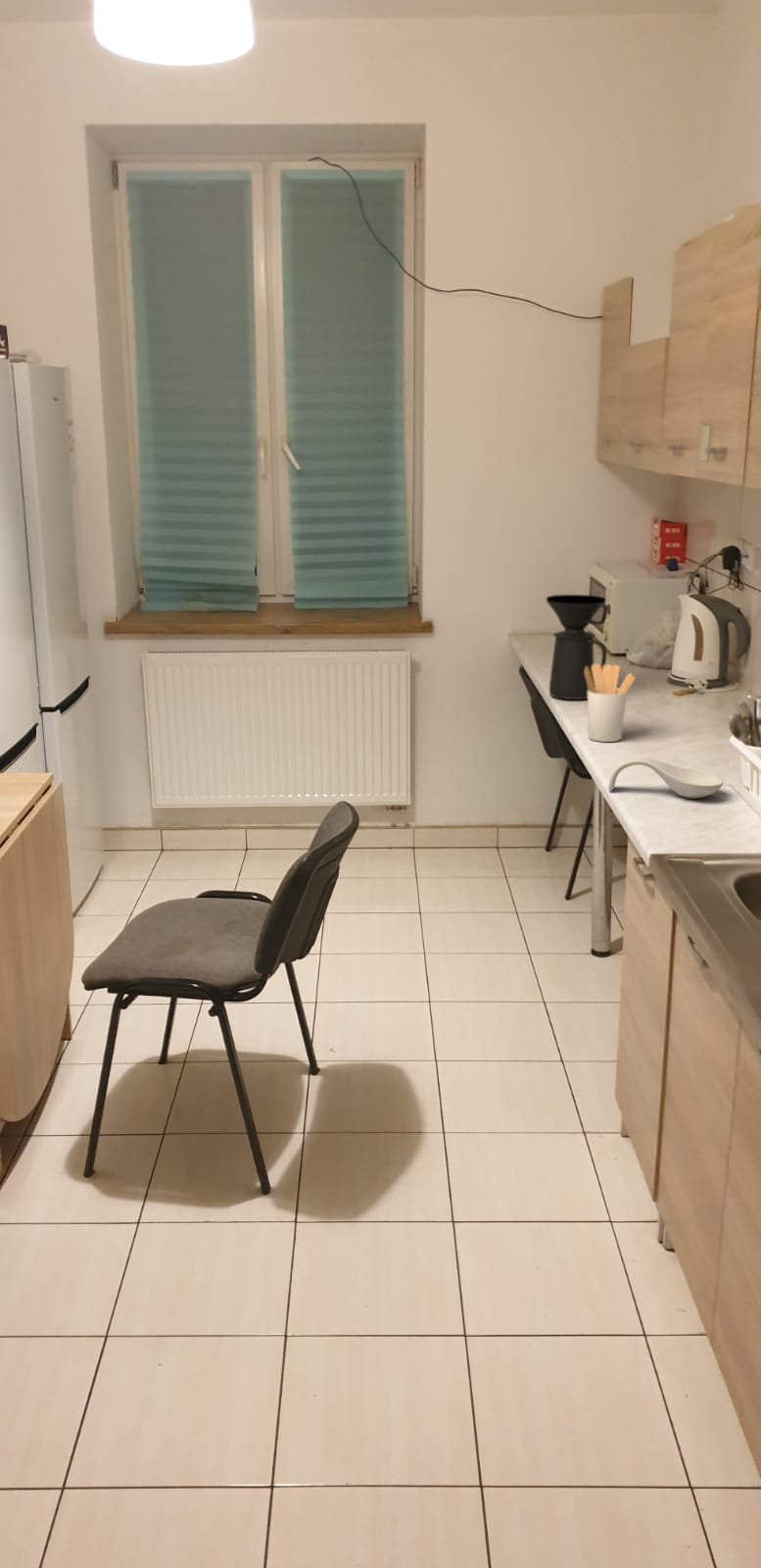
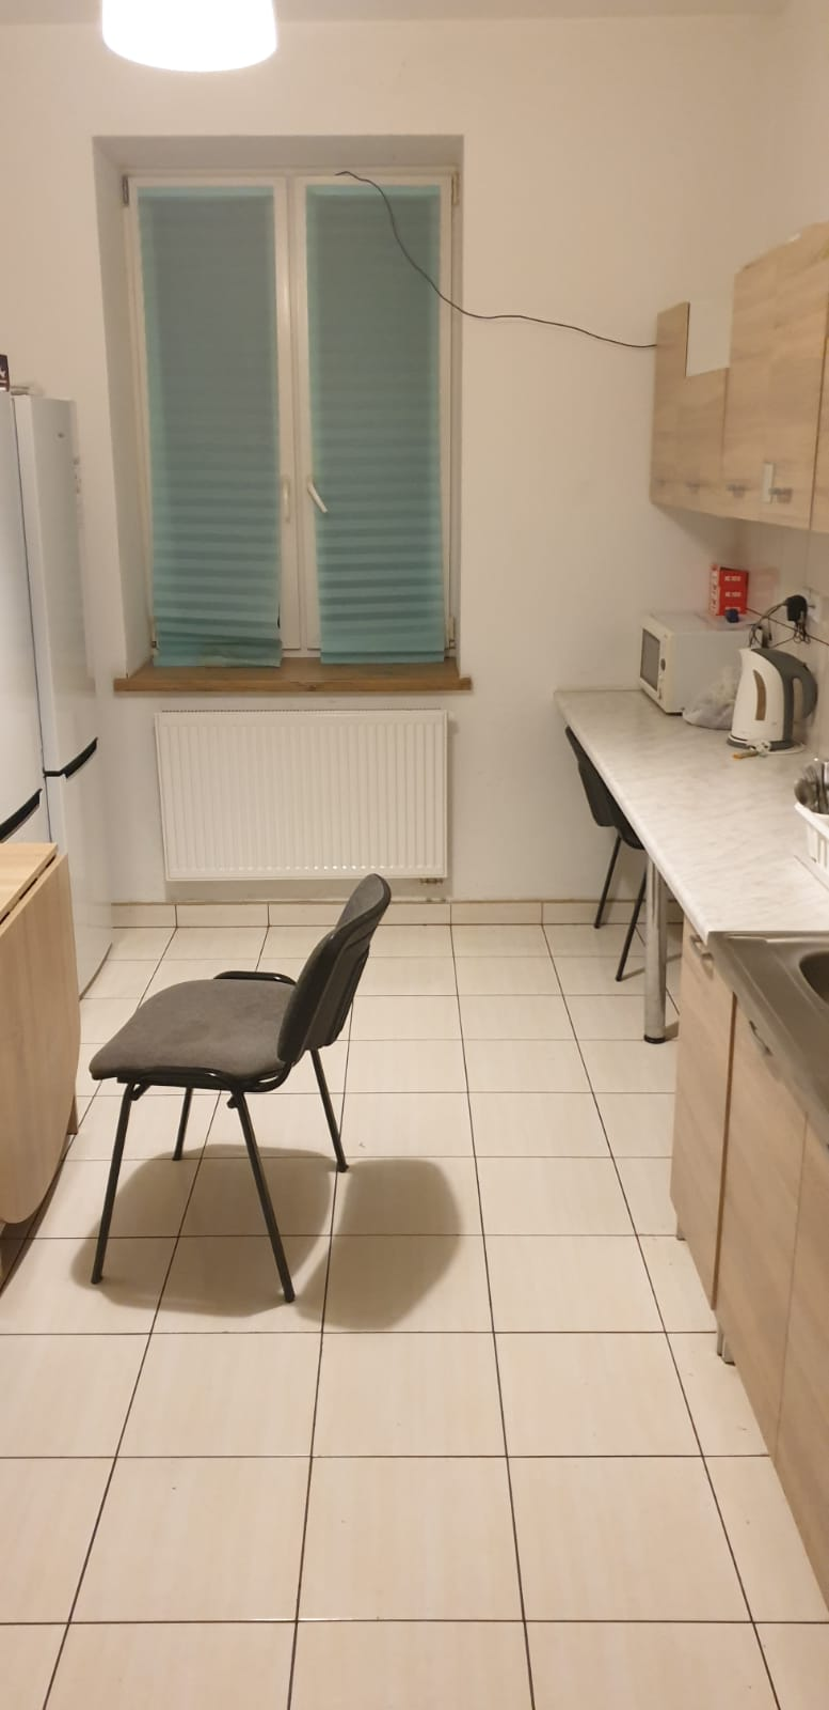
- spoon rest [607,757,724,799]
- utensil holder [585,662,637,743]
- coffee maker [546,594,609,701]
